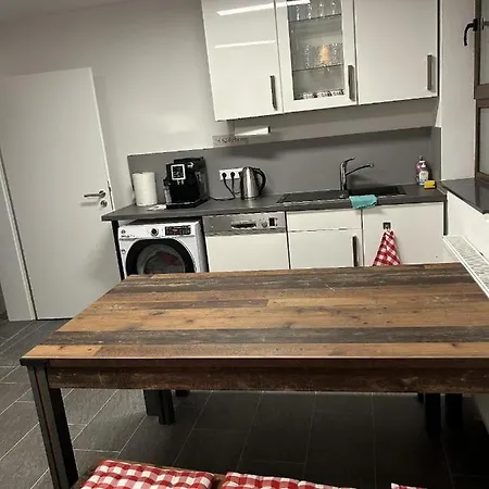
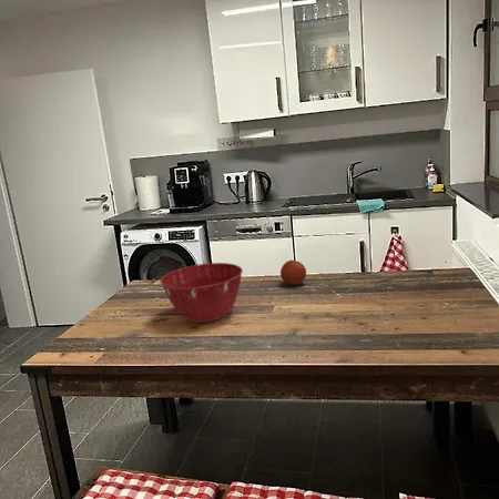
+ mixing bowl [160,262,244,324]
+ fruit [279,259,307,286]
